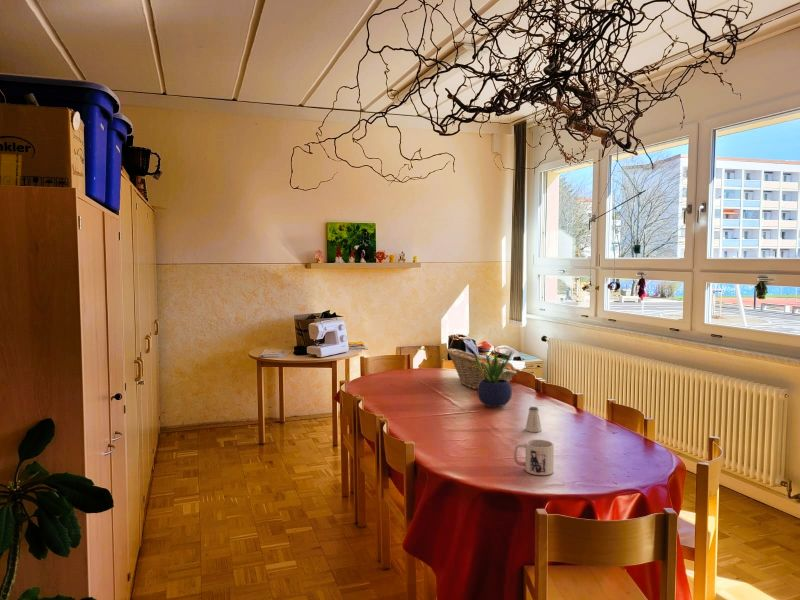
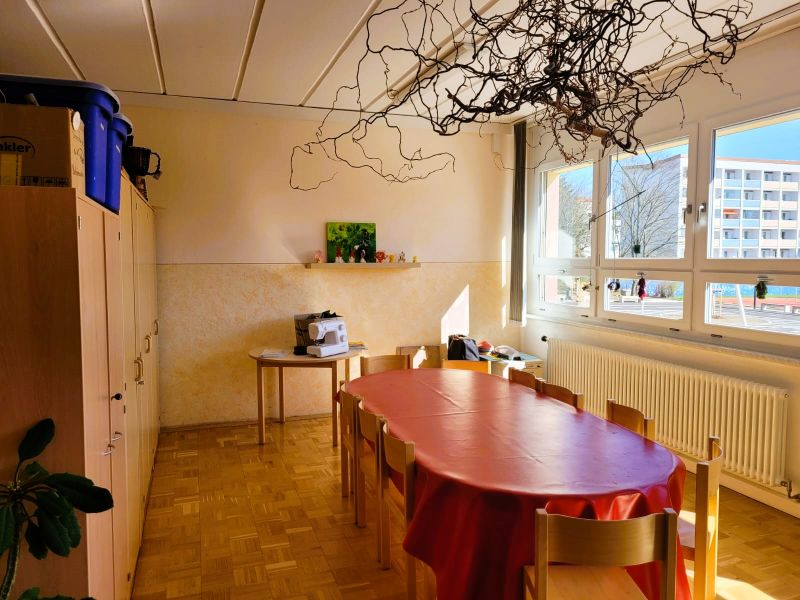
- saltshaker [524,406,543,433]
- mug [513,439,555,476]
- fruit basket [446,347,518,390]
- potted plant [472,350,513,408]
